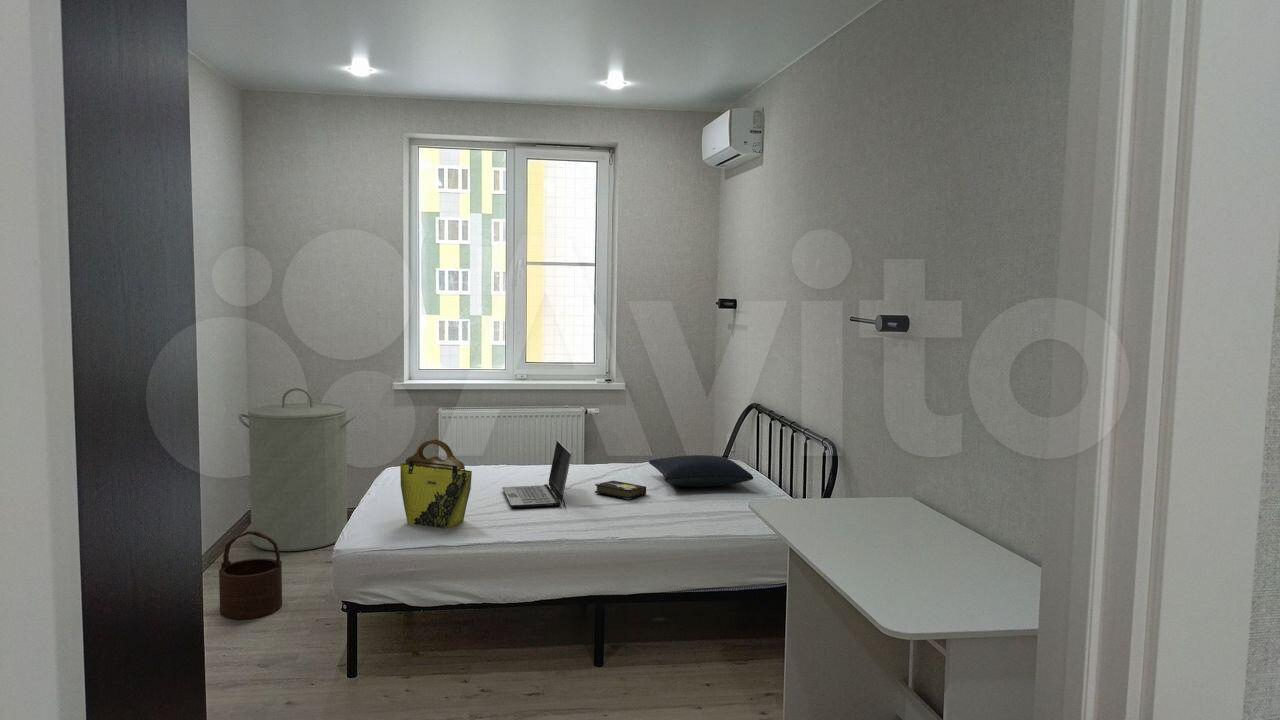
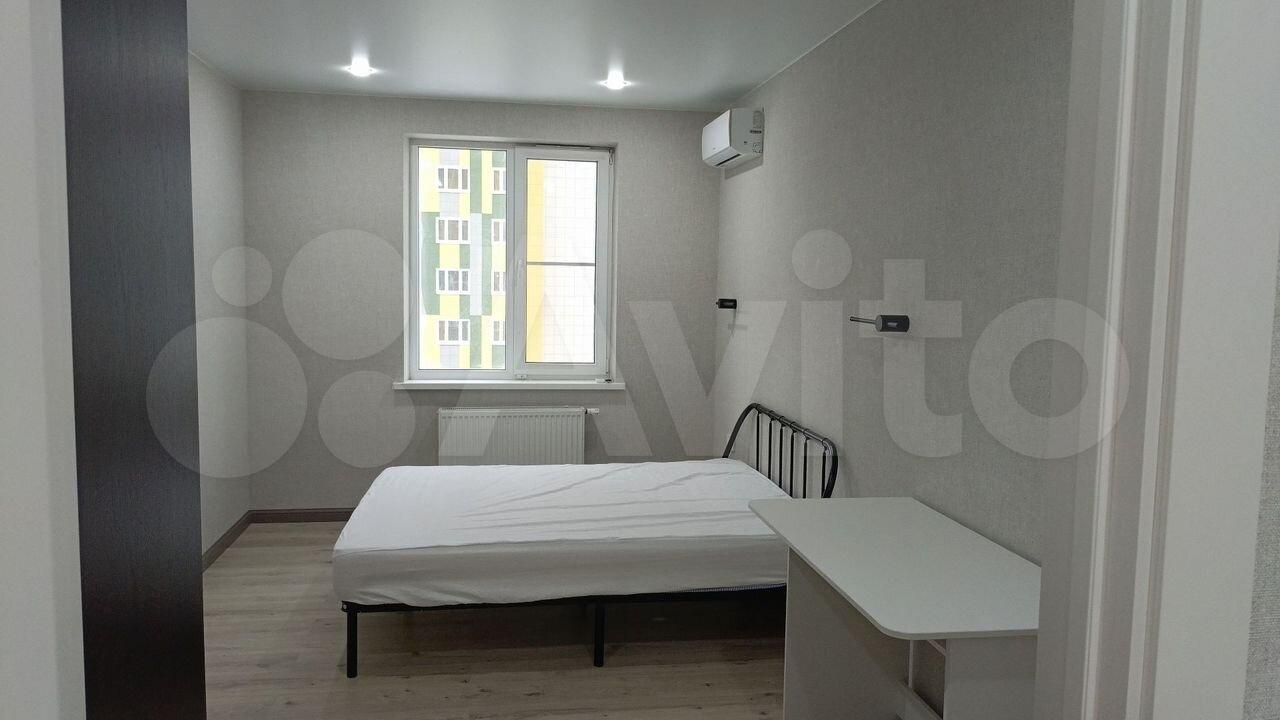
- tote bag [399,439,473,529]
- laptop computer [501,439,572,508]
- wooden bucket [218,530,283,620]
- pillow [648,454,754,488]
- hardback book [594,480,647,500]
- laundry hamper [238,387,359,552]
